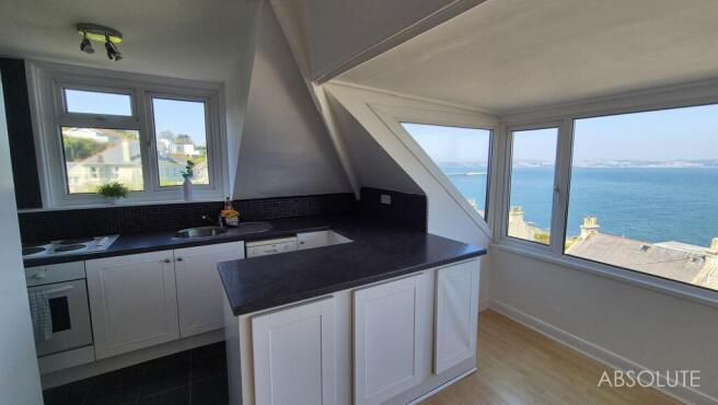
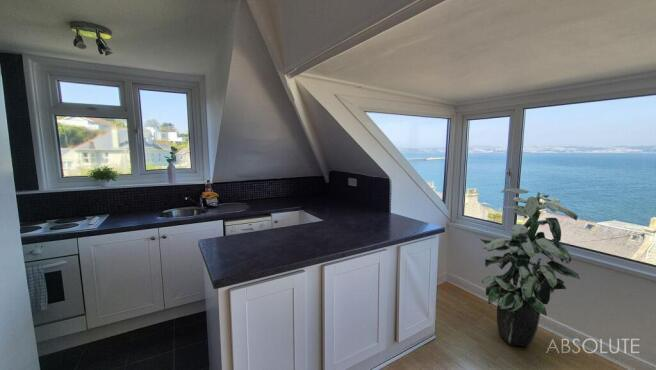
+ indoor plant [479,187,581,348]
